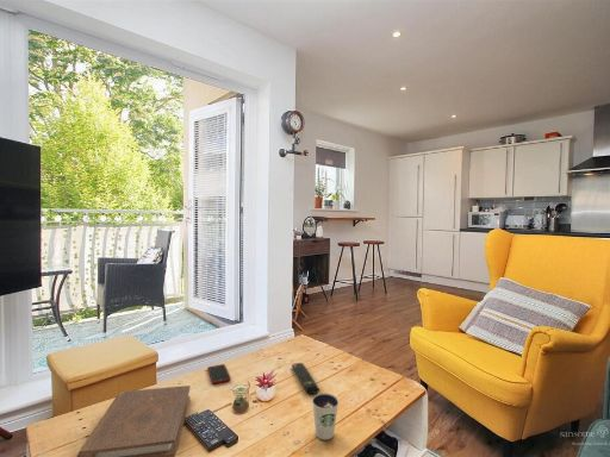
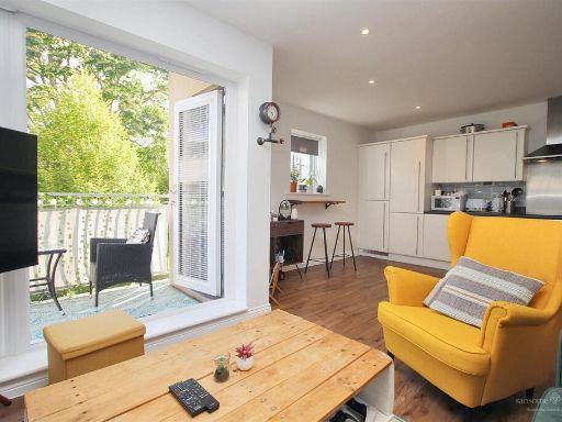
- cell phone [206,363,231,386]
- book [75,384,192,457]
- remote control [291,362,320,395]
- dixie cup [311,393,340,440]
